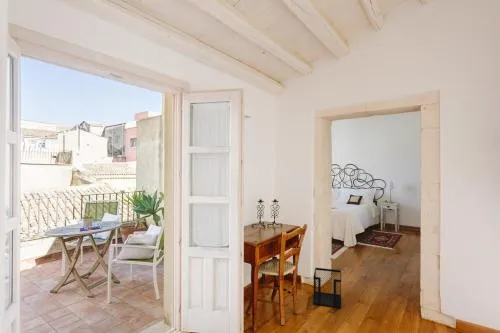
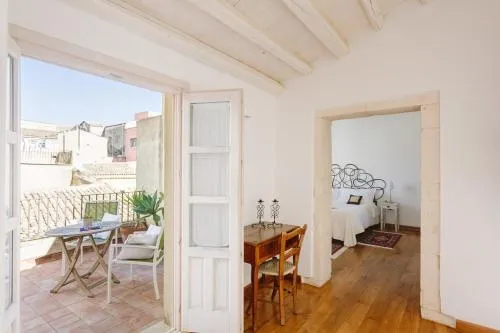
- wastebasket [312,267,342,309]
